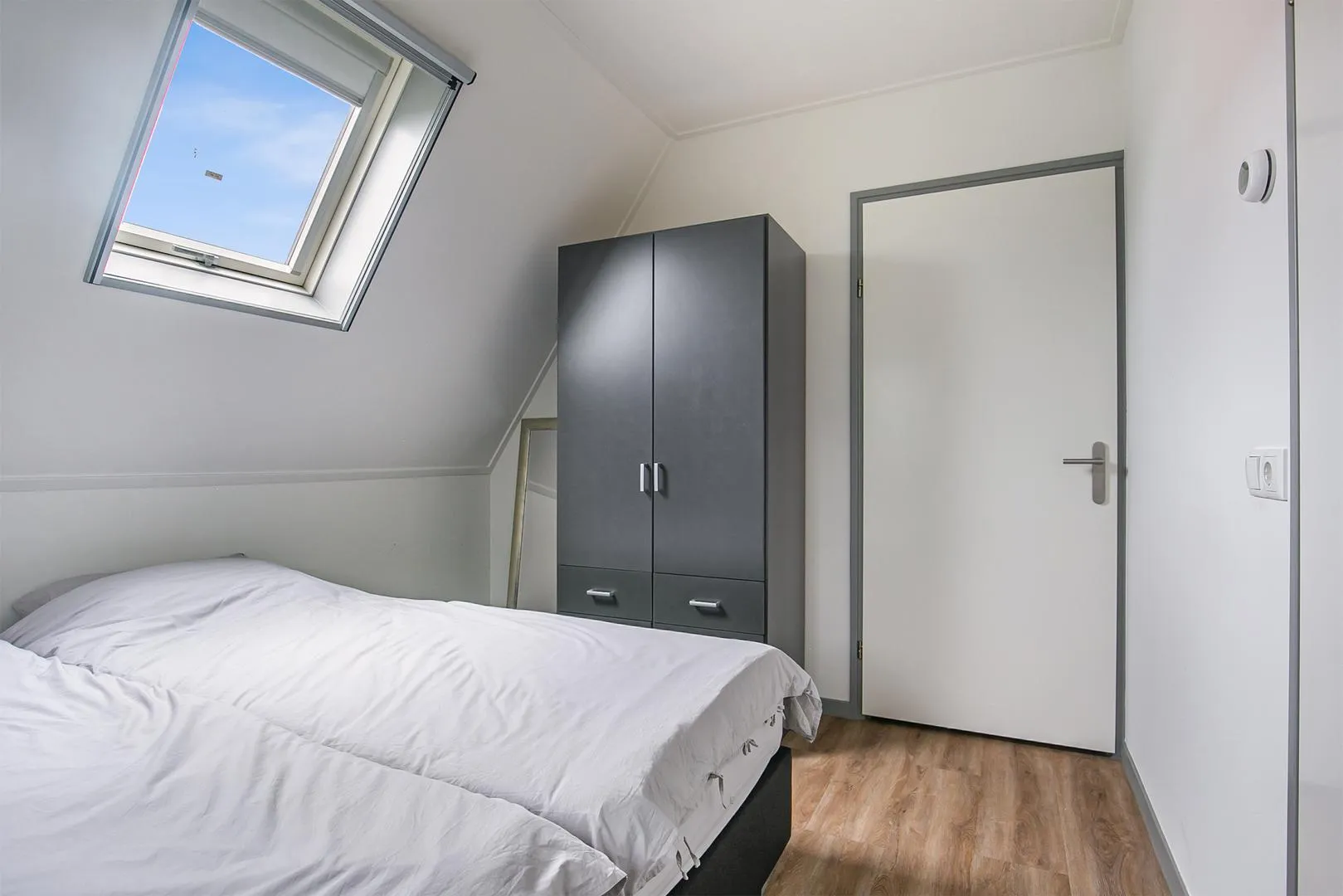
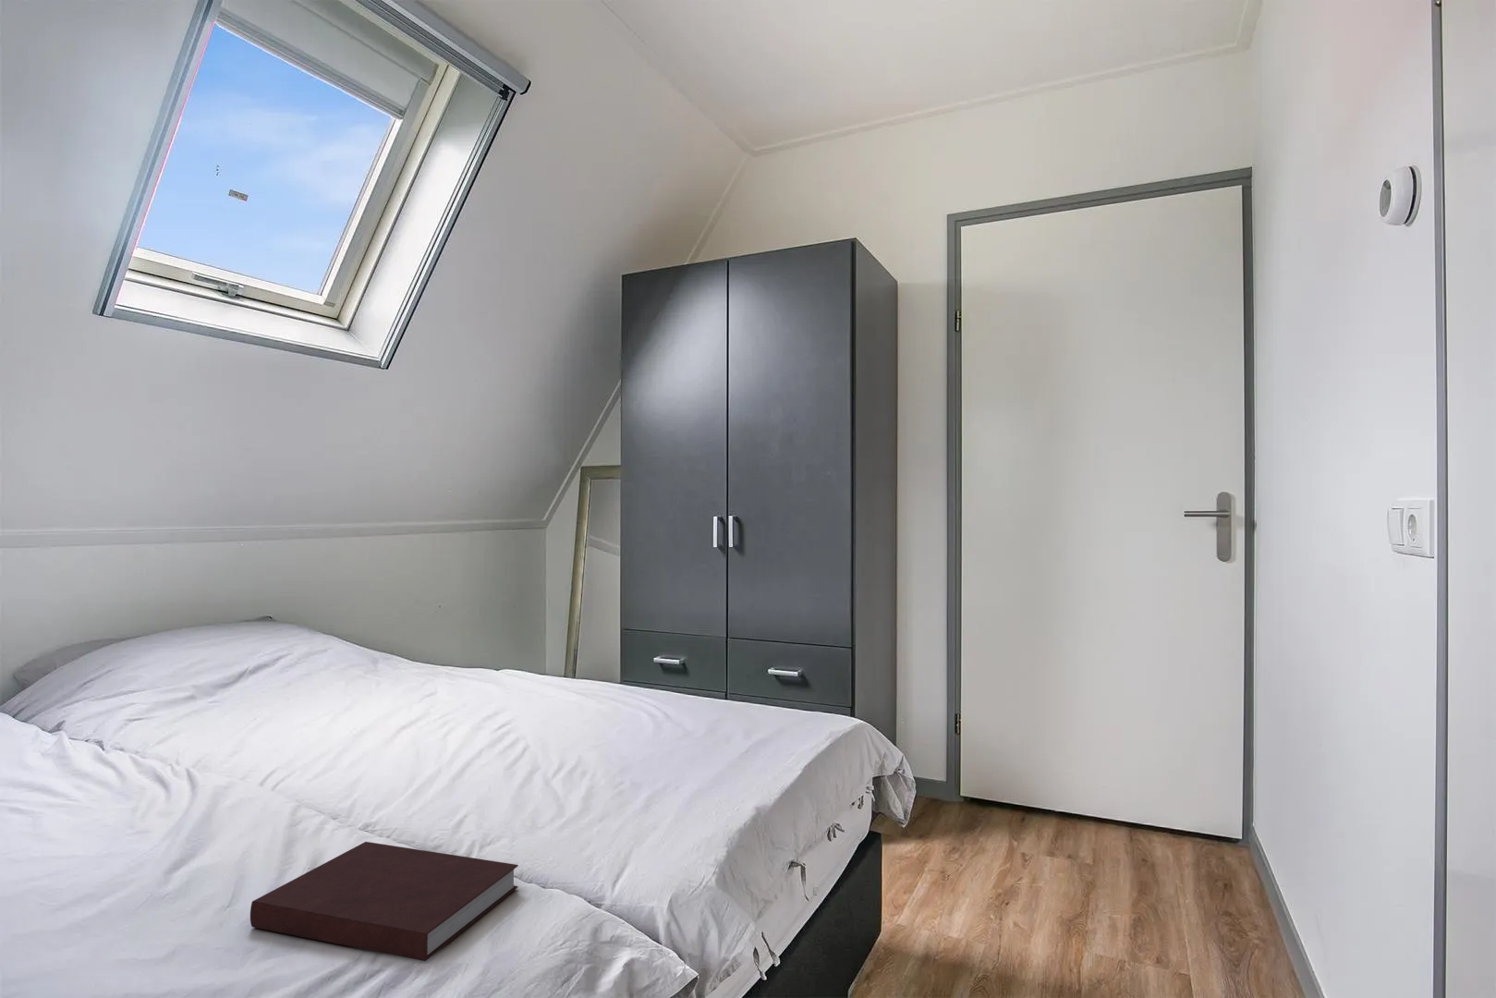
+ notebook [250,841,519,962]
